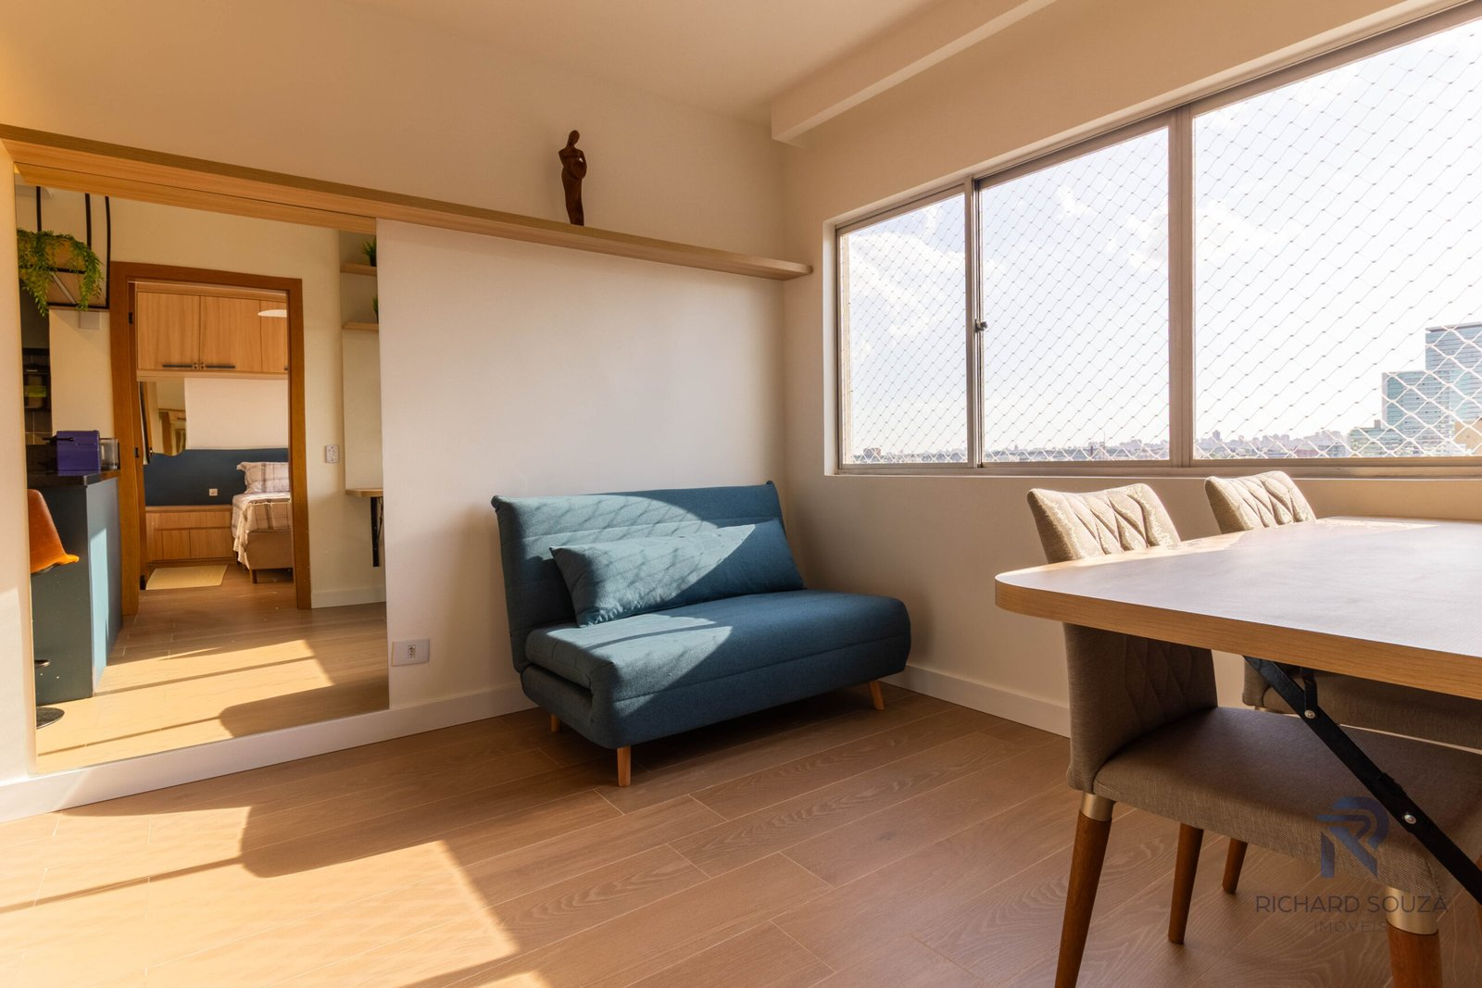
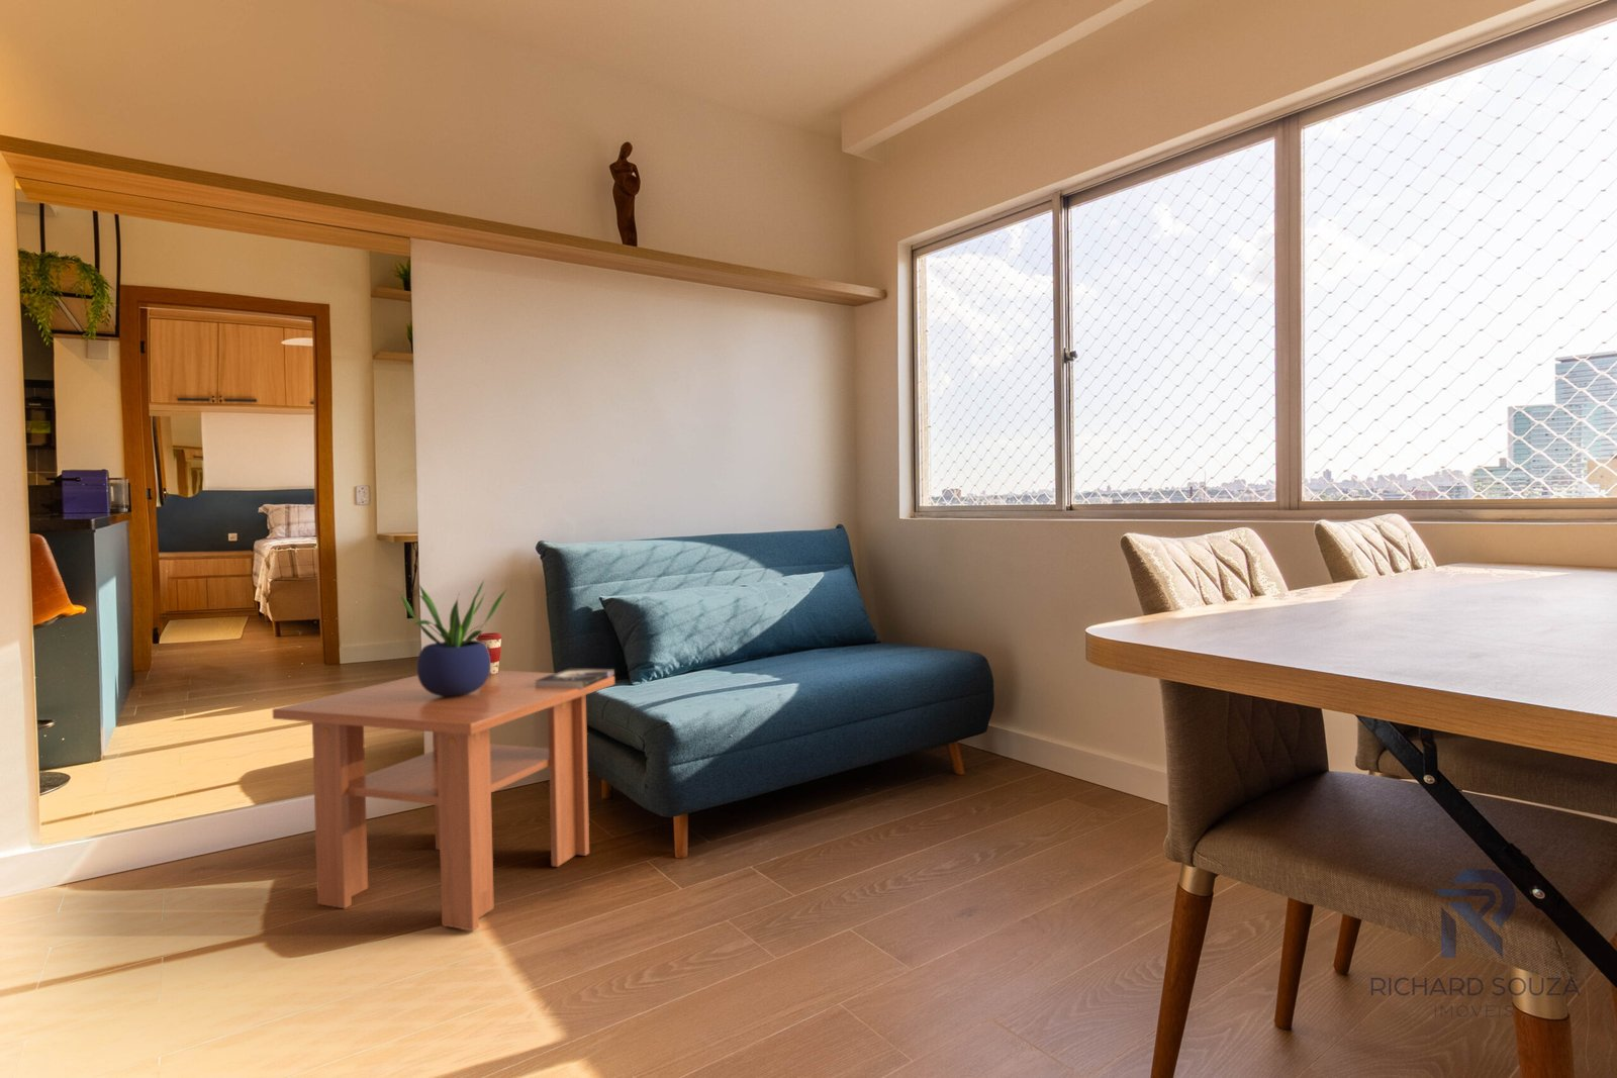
+ potted plant [399,579,509,697]
+ coffee table [272,670,616,931]
+ coffee cup [475,632,503,674]
+ book [535,667,616,688]
